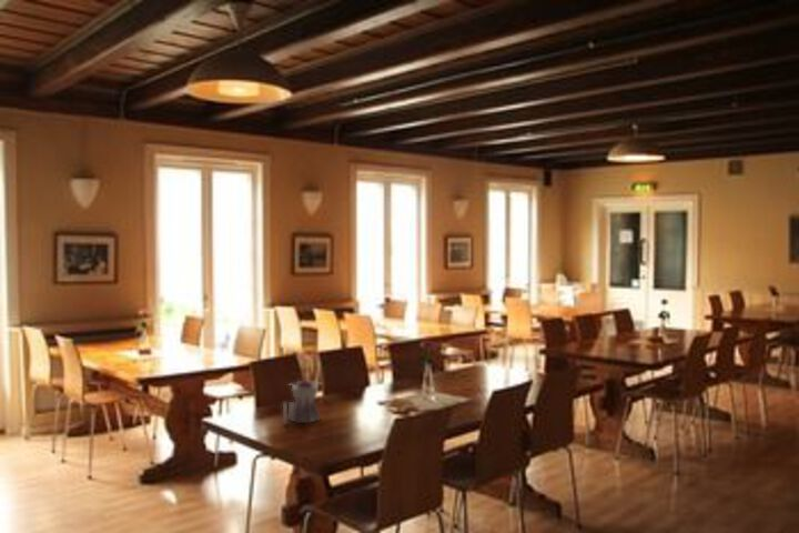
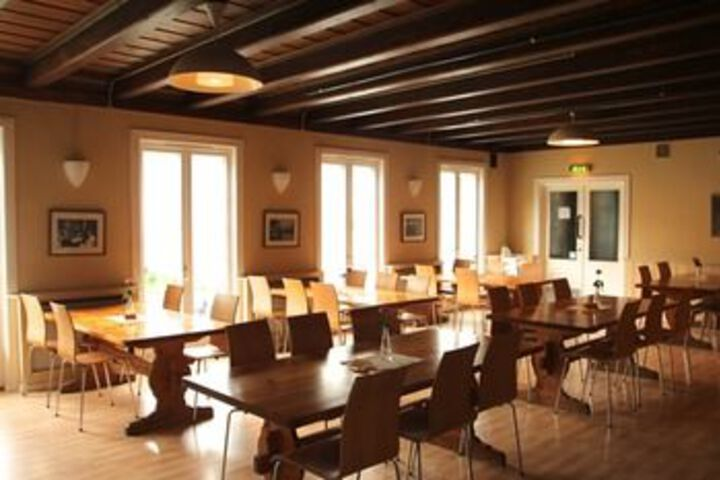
- teapot [282,380,322,425]
